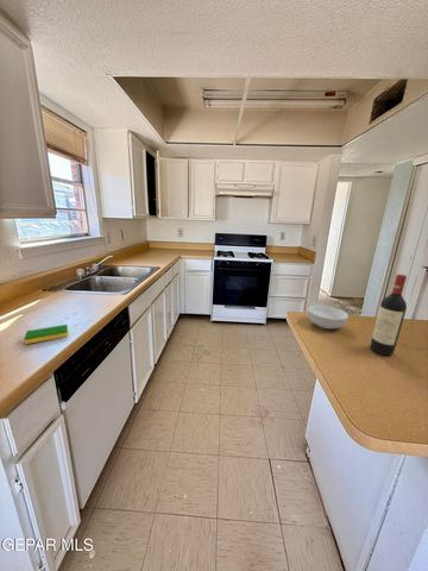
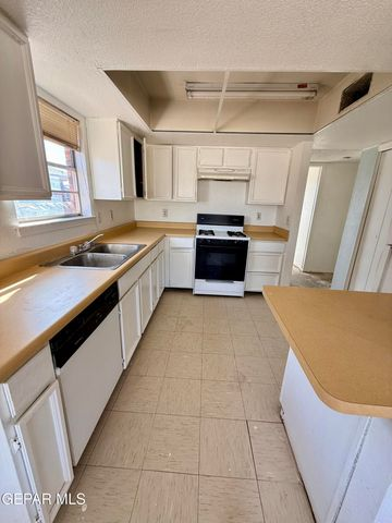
- wine bottle [370,274,408,357]
- cereal bowl [307,303,350,330]
- dish sponge [23,324,69,345]
